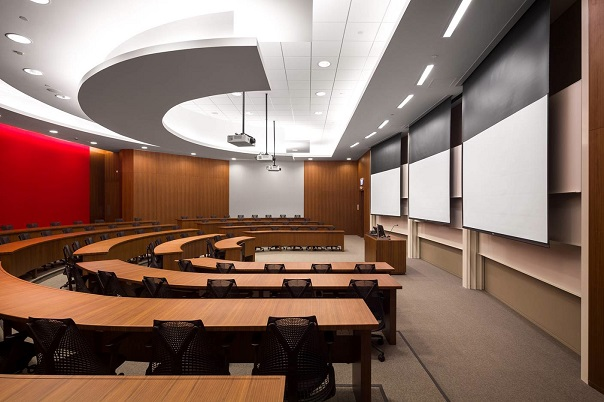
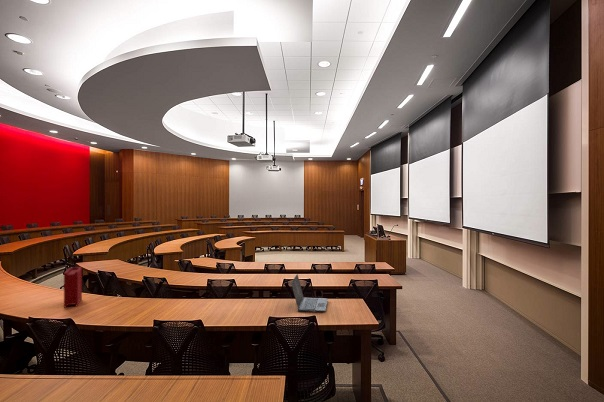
+ binder [63,266,83,309]
+ laptop computer [290,273,329,313]
